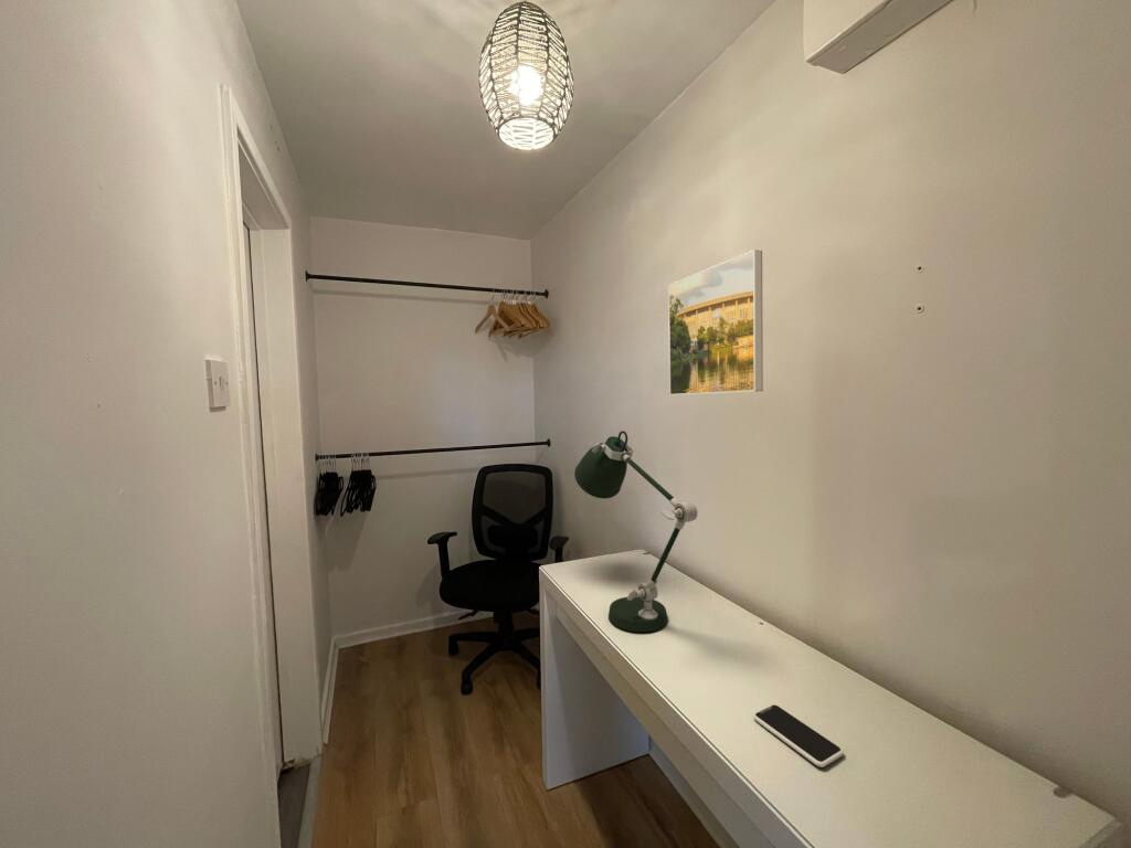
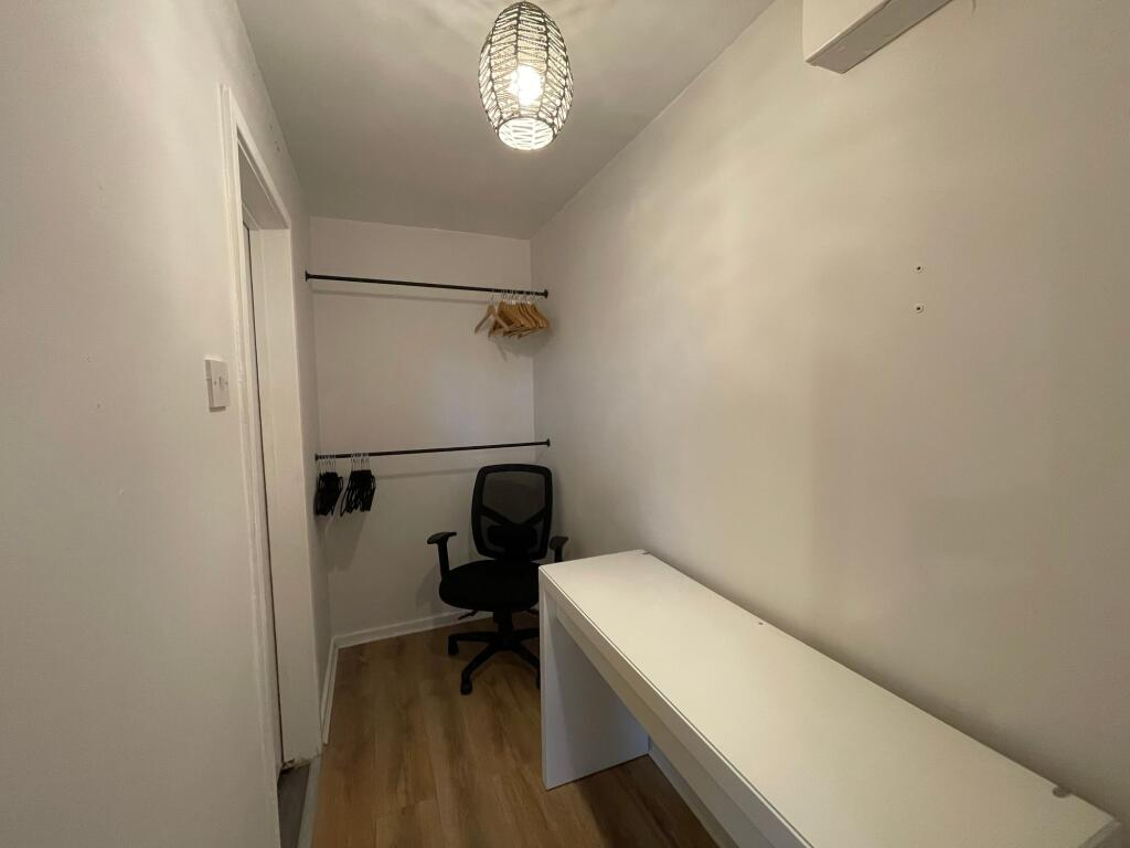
- desk lamp [573,430,698,633]
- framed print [667,248,764,396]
- smartphone [752,703,845,768]
